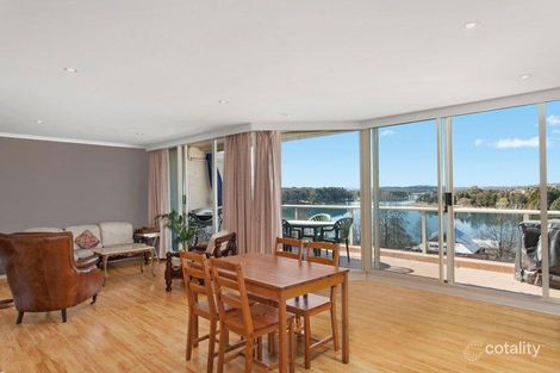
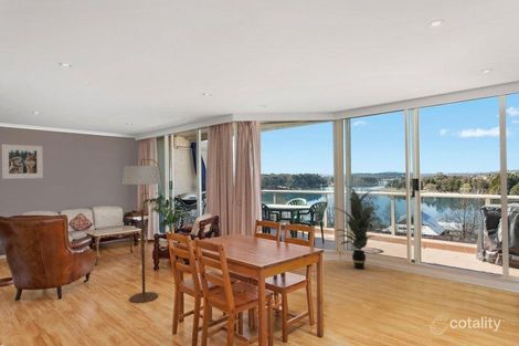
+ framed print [1,144,44,180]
+ floor lamp [121,158,165,304]
+ indoor plant [326,185,380,270]
